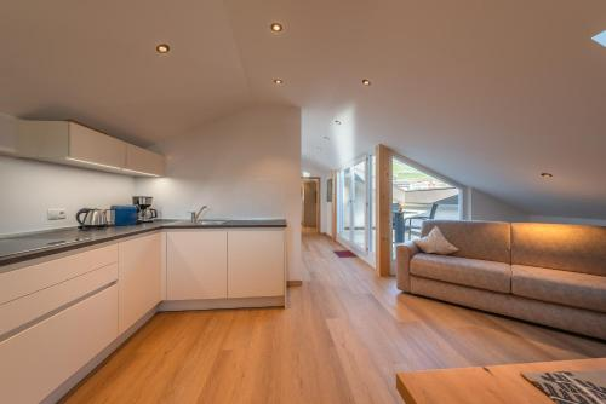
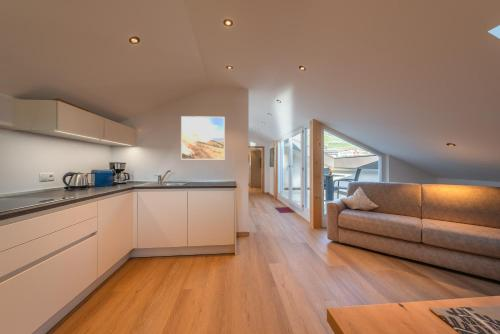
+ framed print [180,115,226,160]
